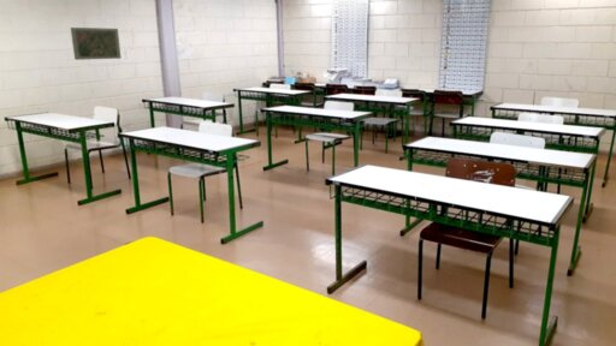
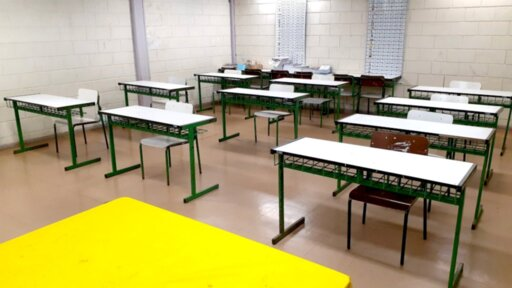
- road map [70,26,123,61]
